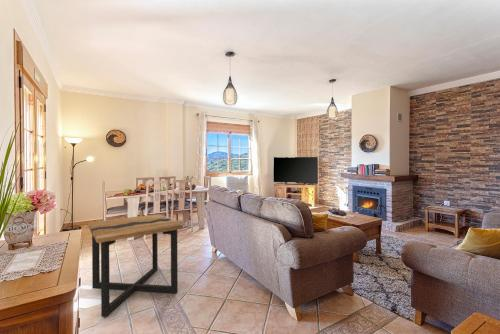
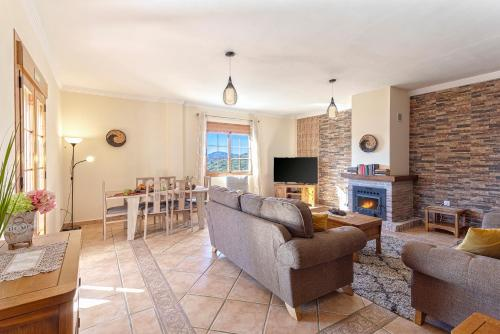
- side table [87,213,184,318]
